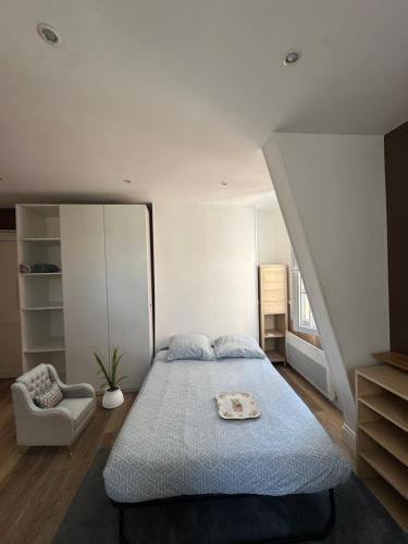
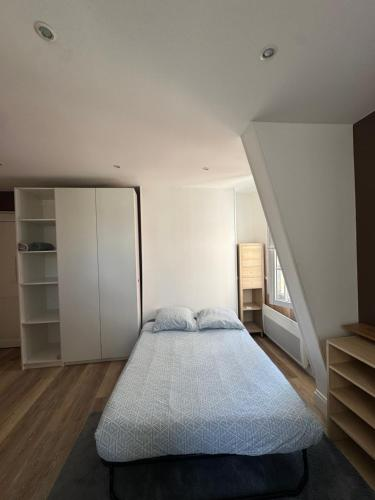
- armchair [10,362,97,458]
- serving tray [214,390,262,420]
- house plant [90,345,131,409]
